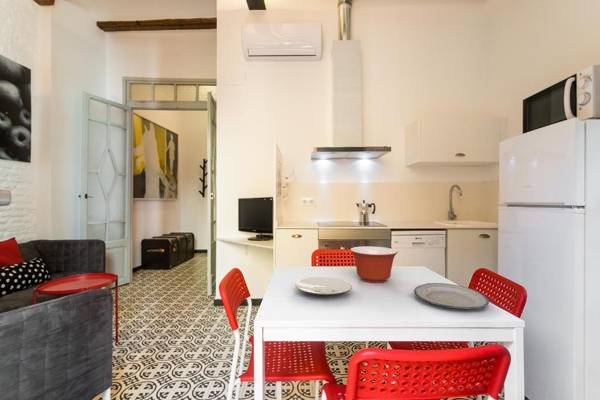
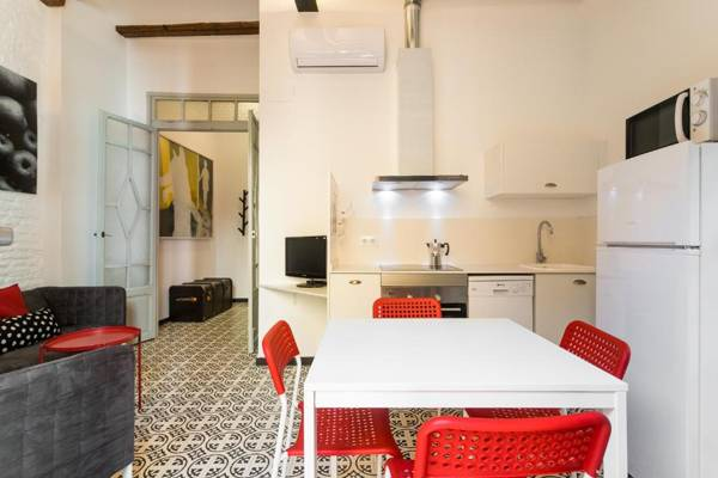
- plate [294,276,353,297]
- mixing bowl [349,245,399,284]
- plate [413,282,490,310]
